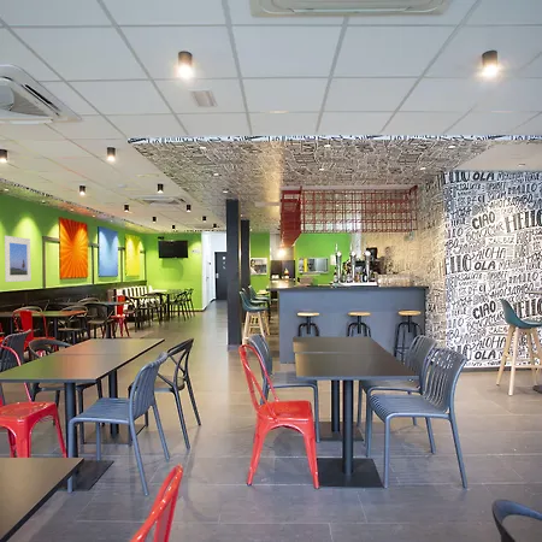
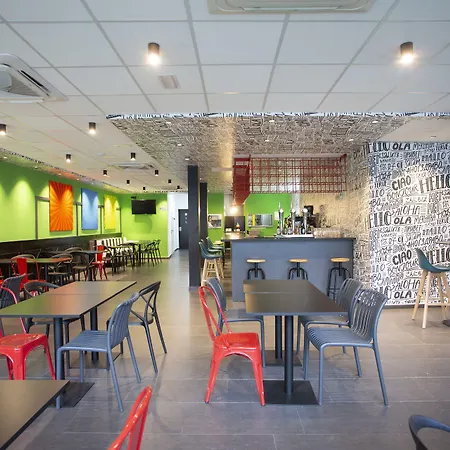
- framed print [4,235,33,283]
